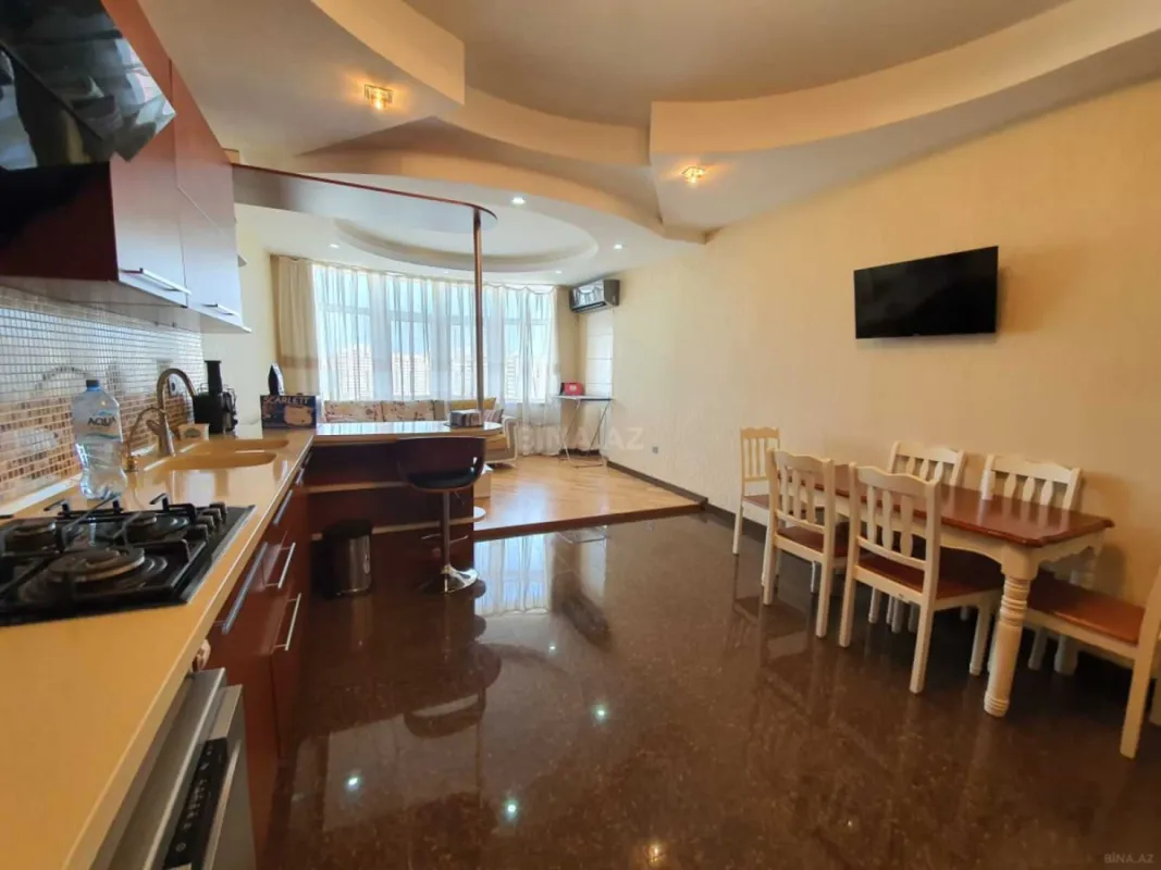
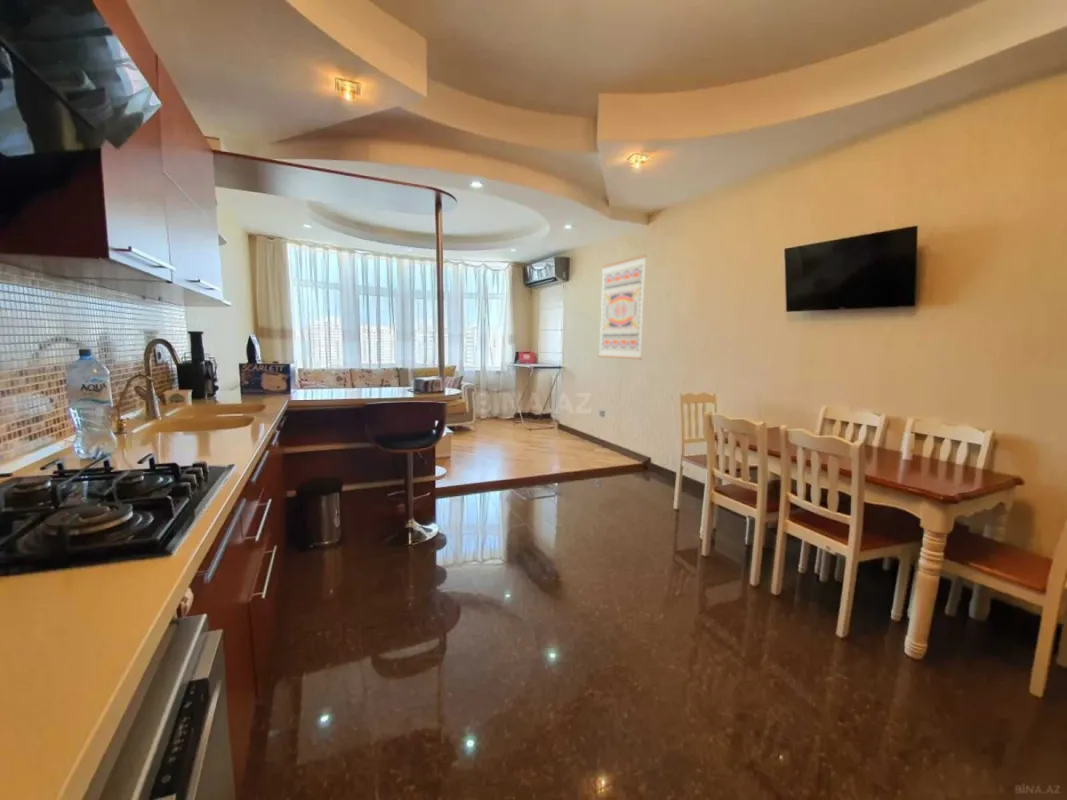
+ wall art [598,254,648,361]
